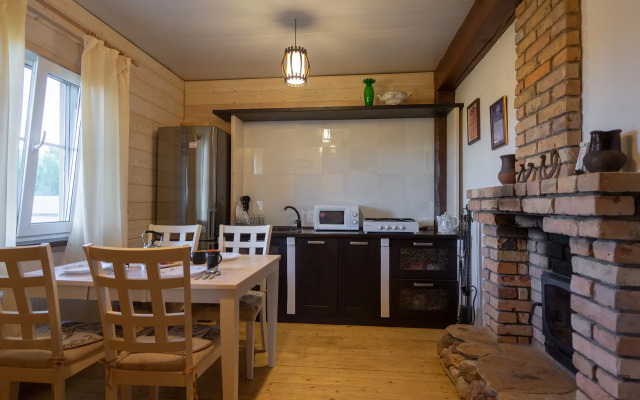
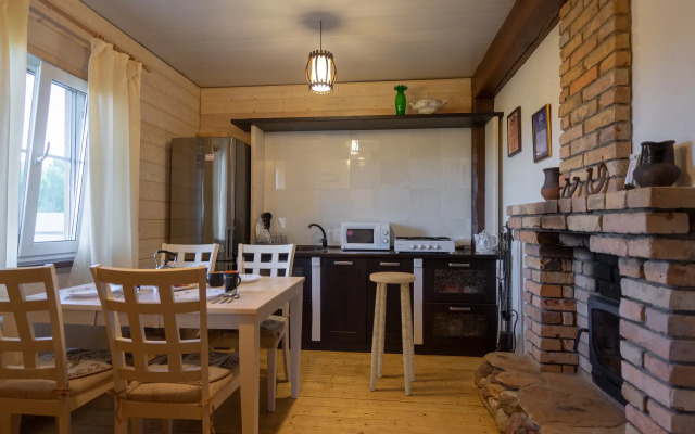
+ stool [369,271,416,396]
